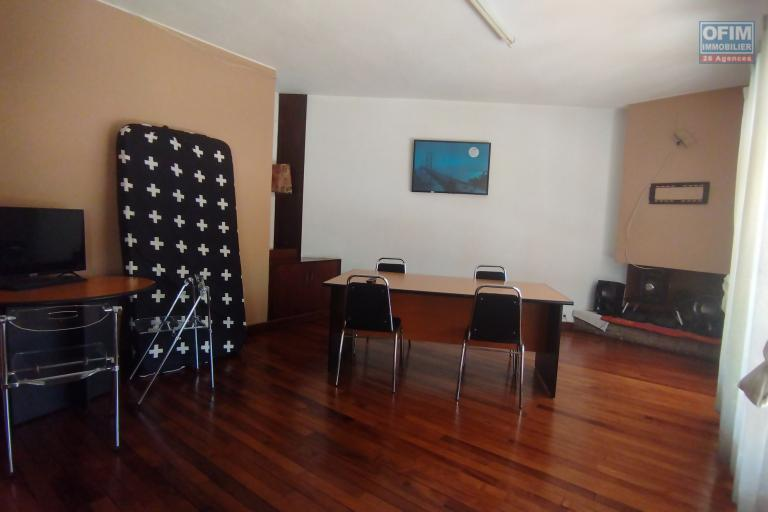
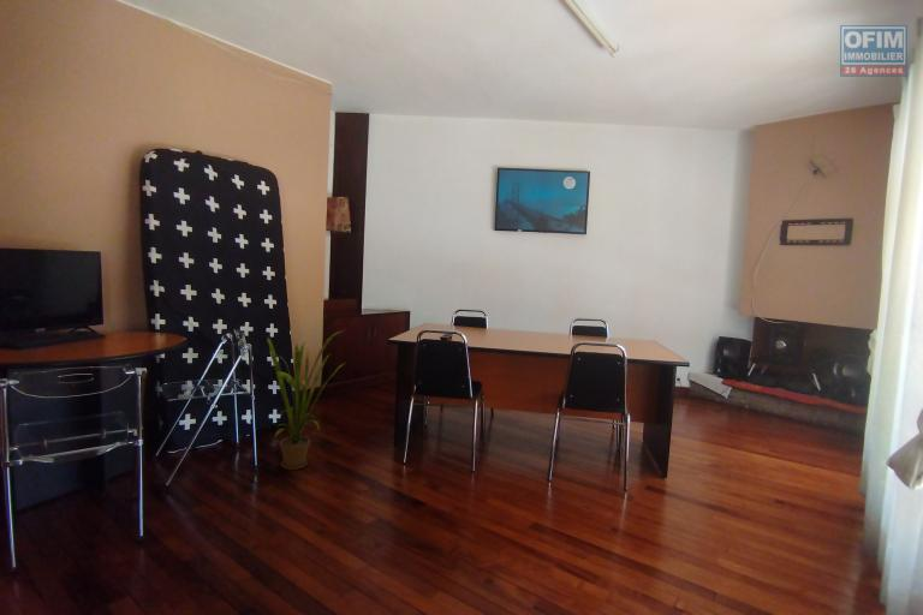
+ house plant [266,329,346,471]
